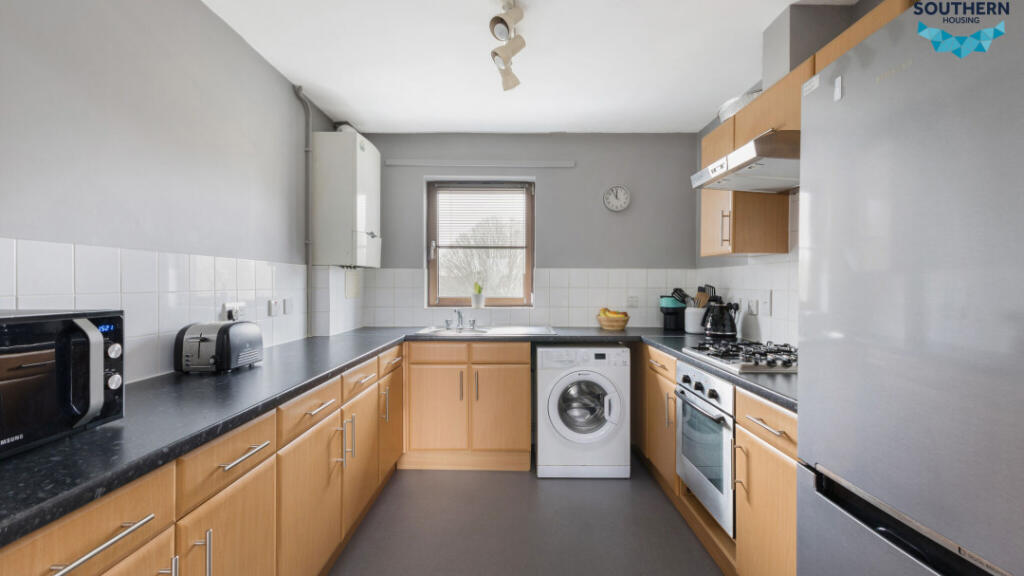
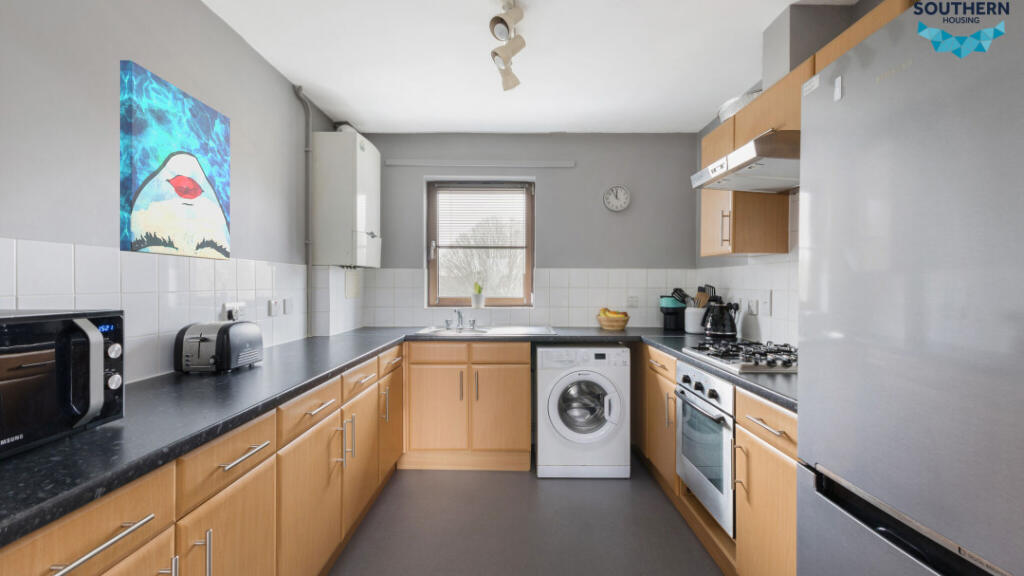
+ wall art [119,59,231,261]
